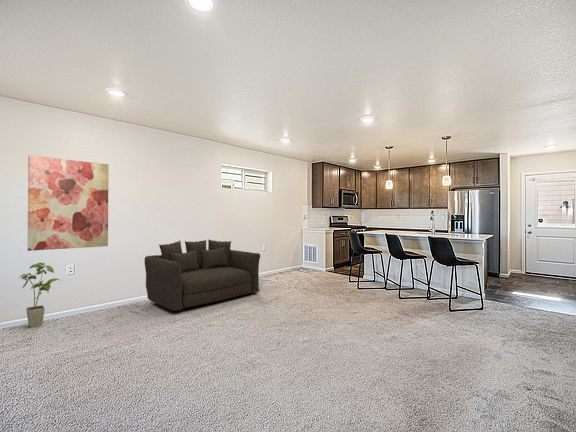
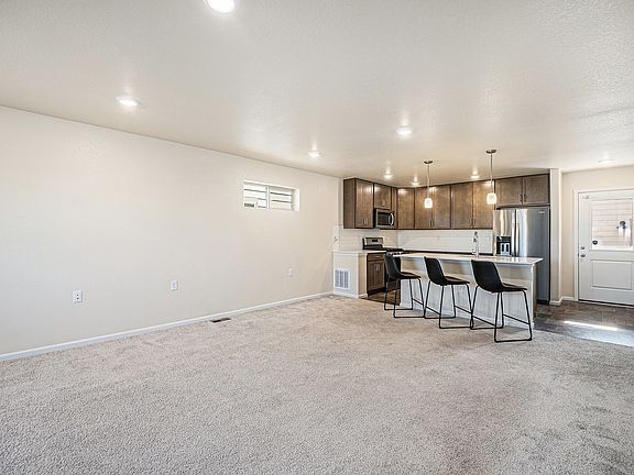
- house plant [18,262,61,329]
- wall art [27,154,110,252]
- sofa [143,239,261,312]
